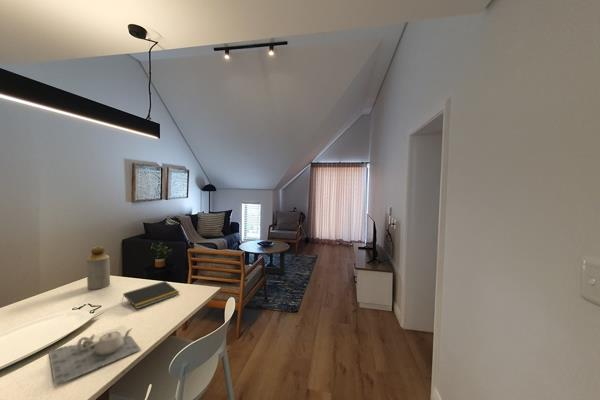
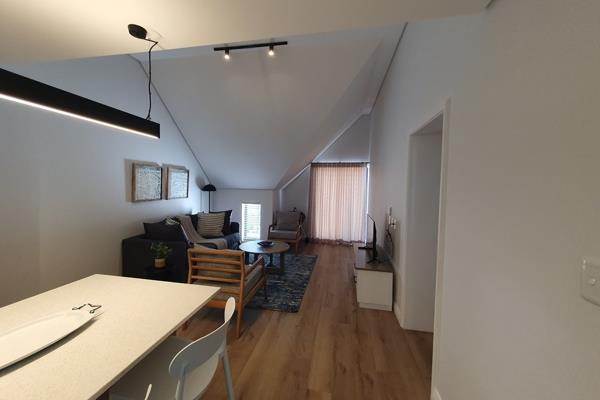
- teapot [48,327,142,387]
- bottle [86,246,111,290]
- notepad [121,280,180,310]
